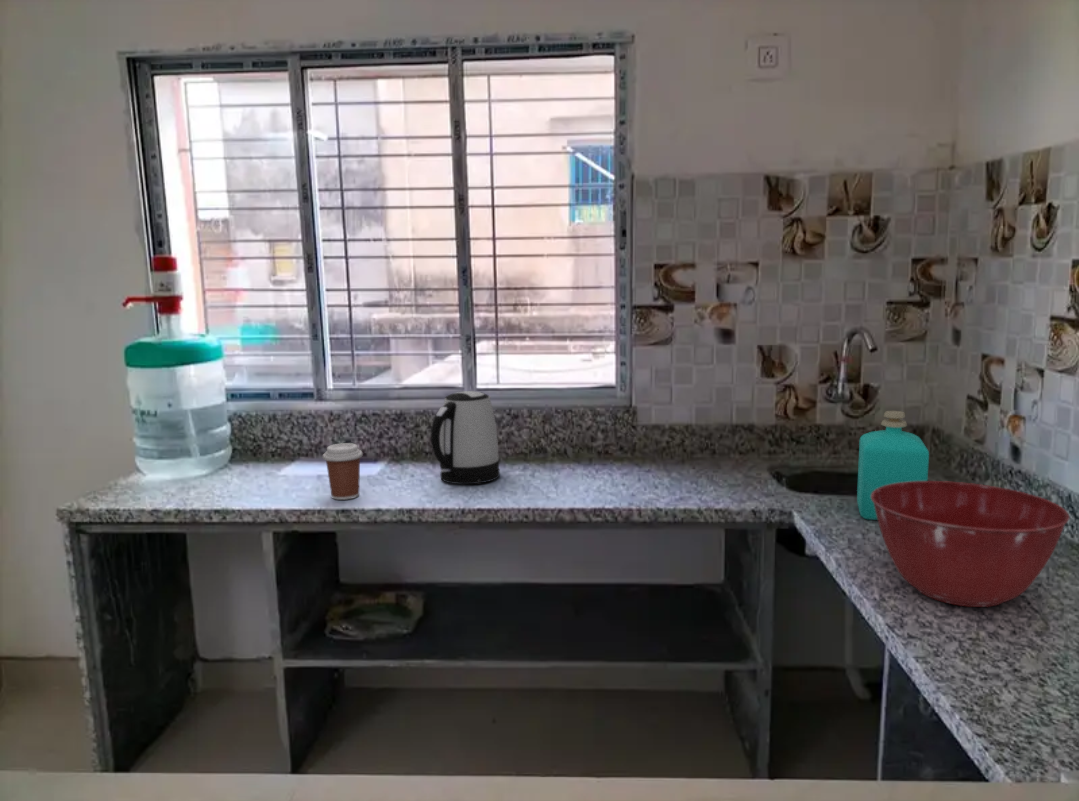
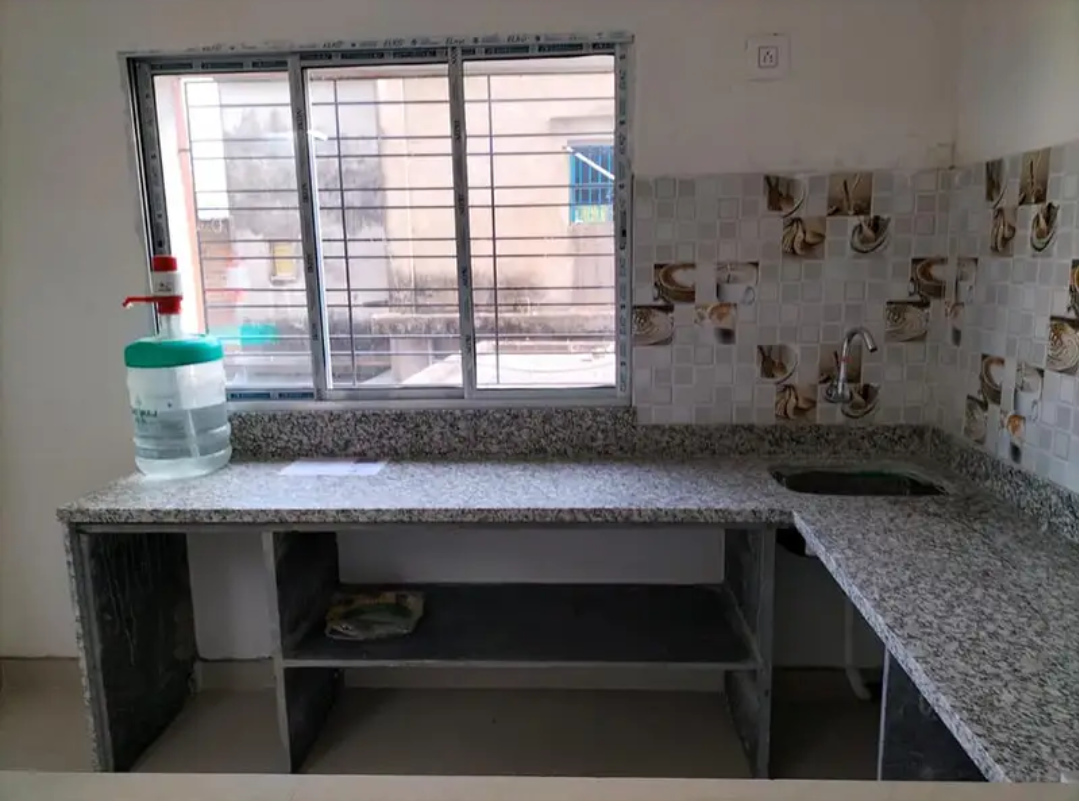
- coffee cup [322,442,364,501]
- kettle [430,390,501,485]
- soap bottle [856,410,930,521]
- mixing bowl [871,480,1071,608]
